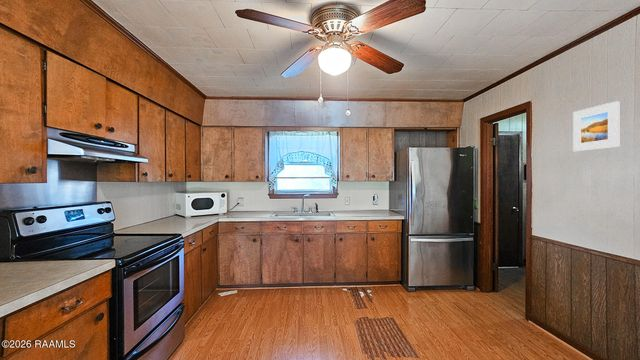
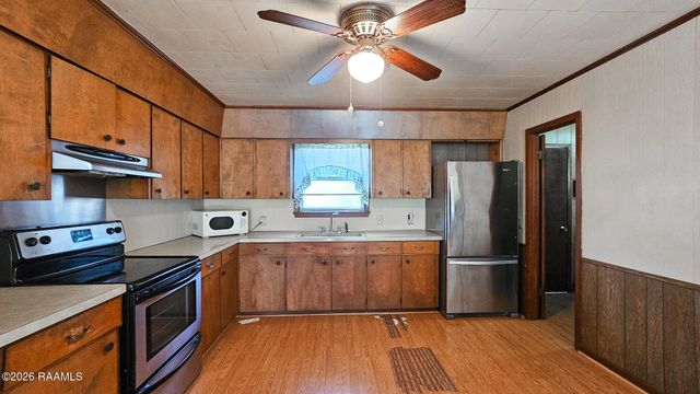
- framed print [572,100,620,152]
